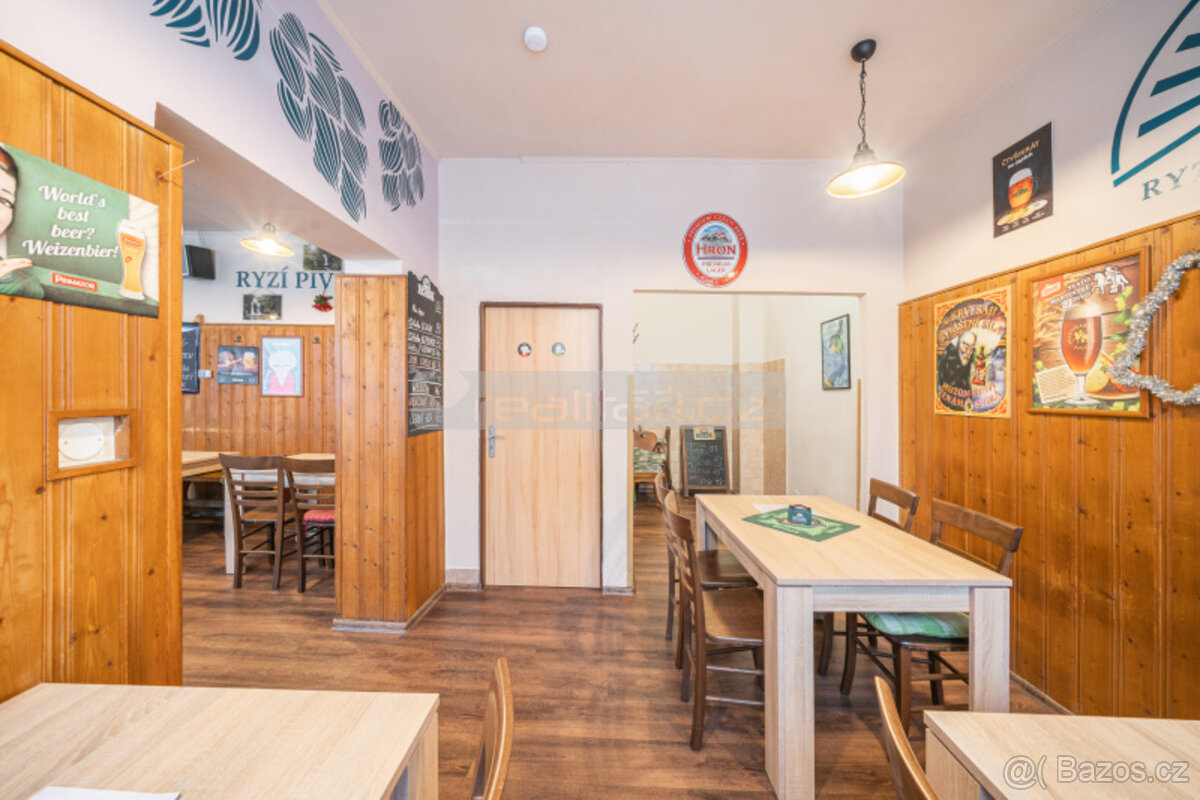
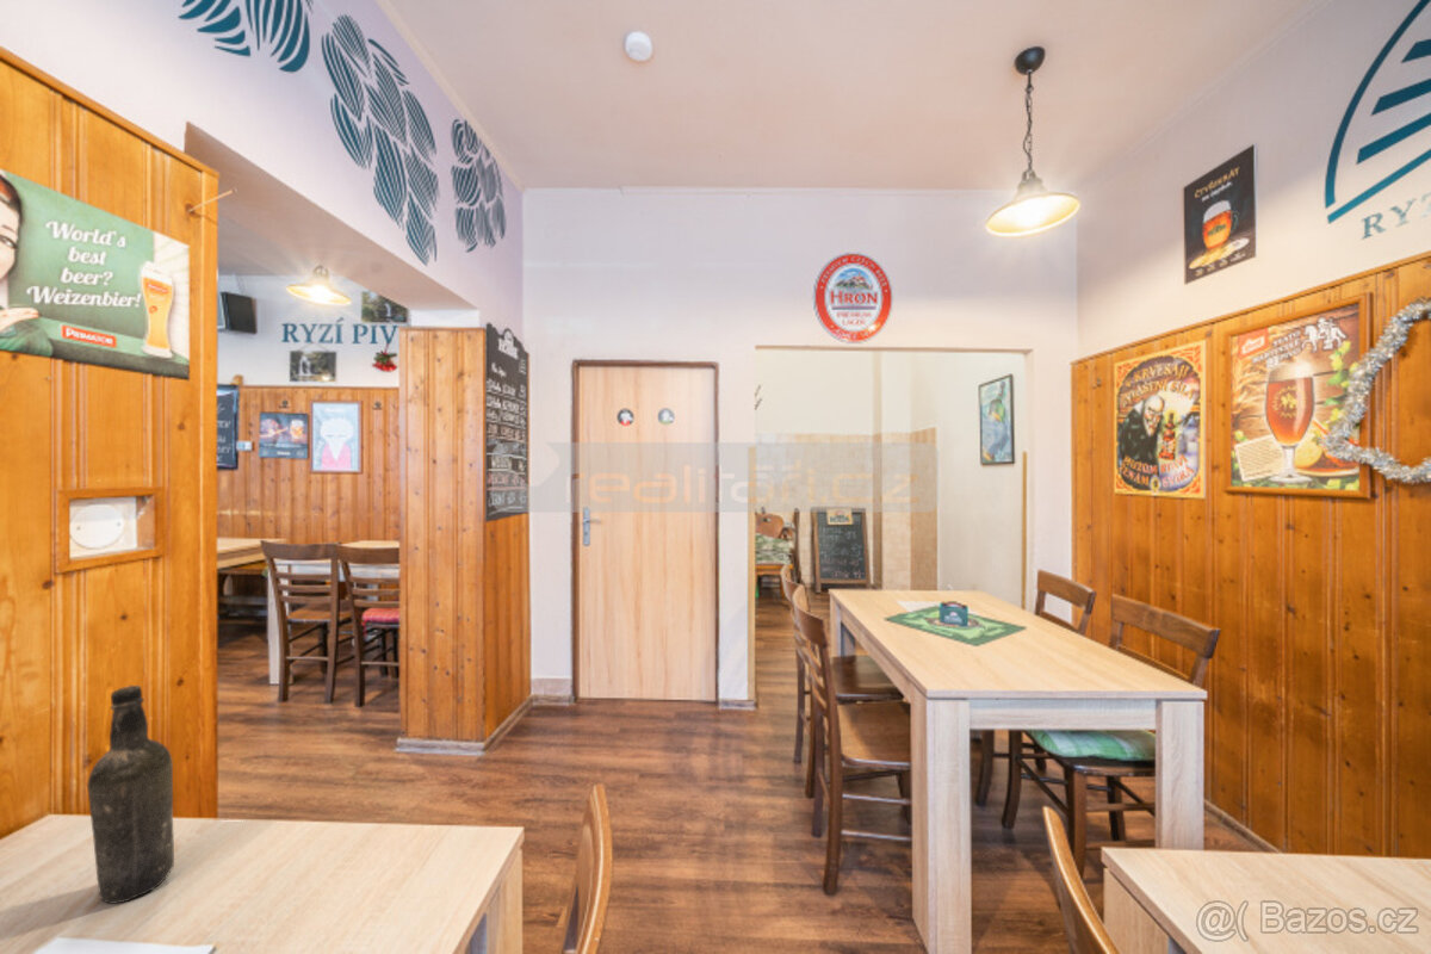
+ beer bottle [86,684,175,905]
